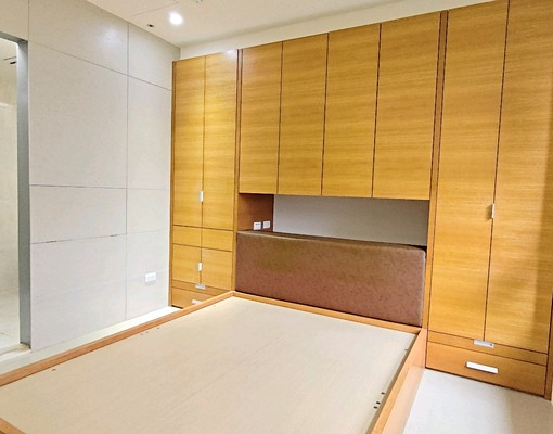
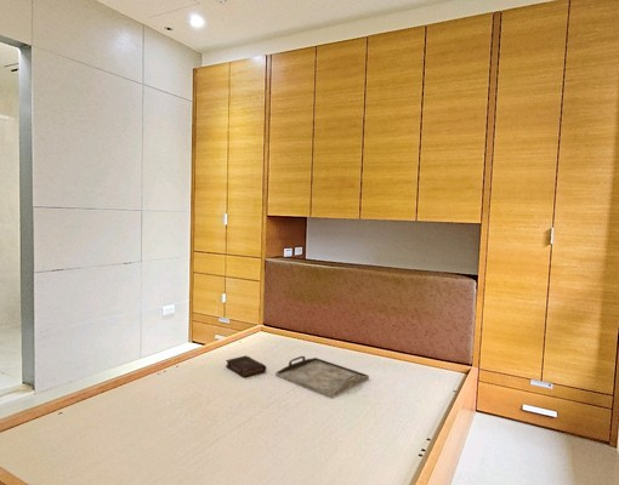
+ serving tray [274,355,370,399]
+ book [225,354,267,378]
